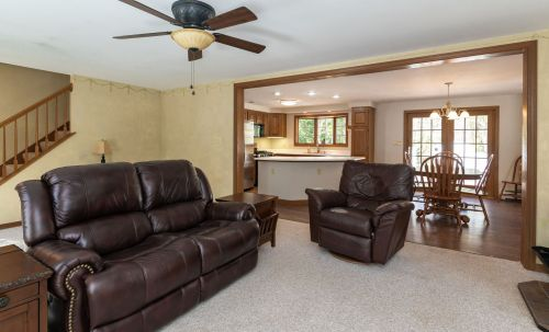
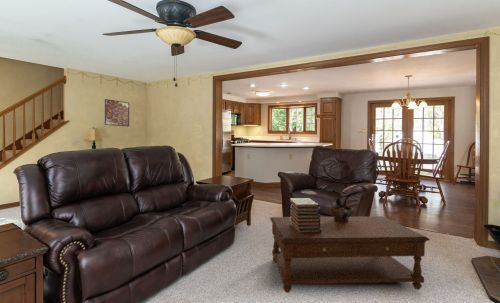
+ book stack [289,197,322,233]
+ coffee table [269,215,431,294]
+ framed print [104,98,130,128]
+ decorative bowl [329,203,355,223]
